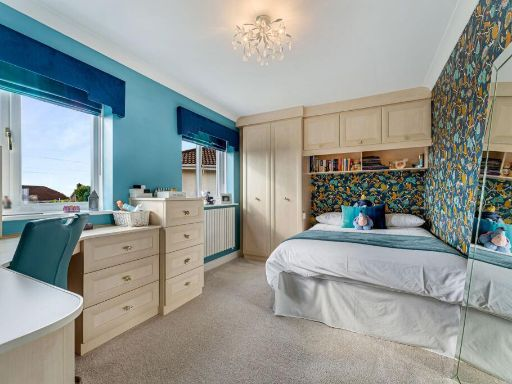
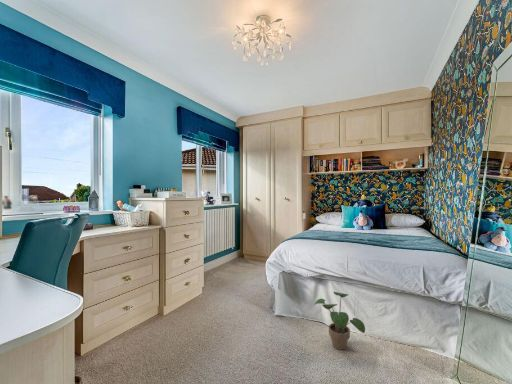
+ potted plant [313,291,366,351]
